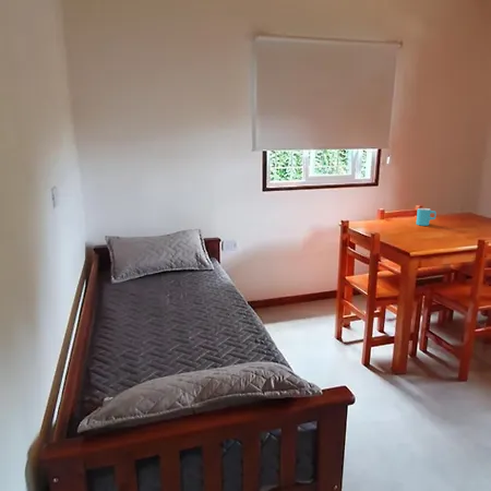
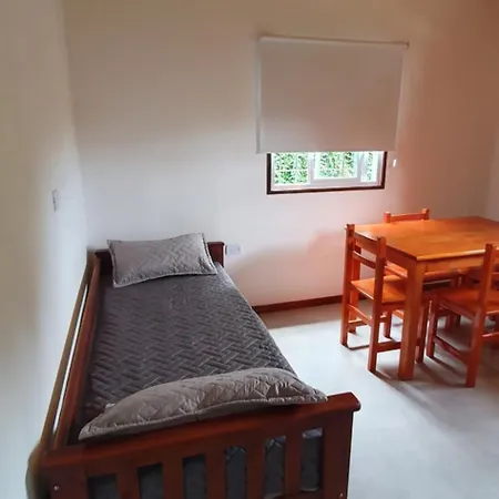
- cup [416,207,438,227]
